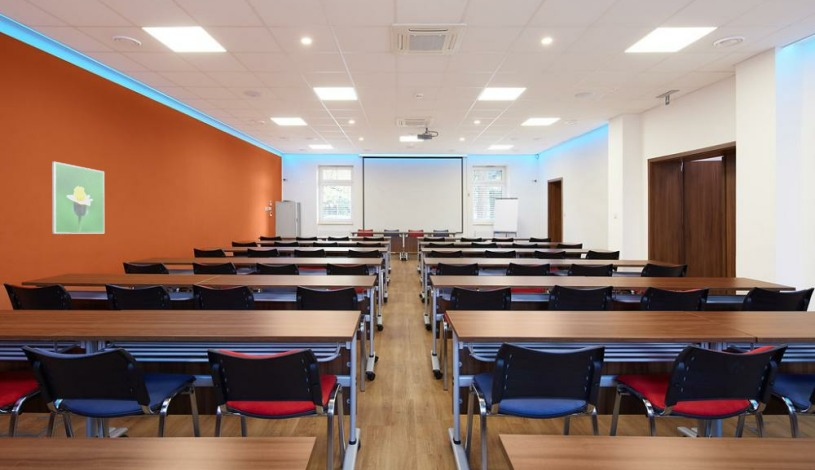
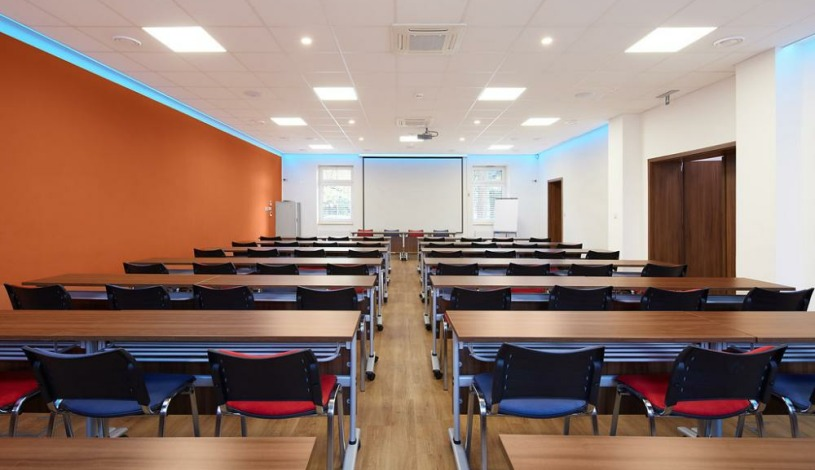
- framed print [51,161,105,235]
